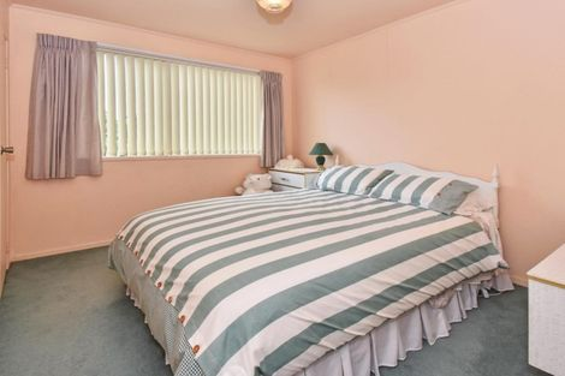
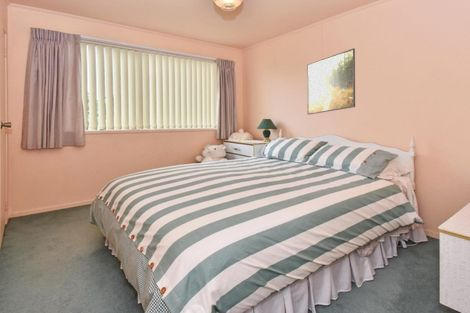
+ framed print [306,48,356,115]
